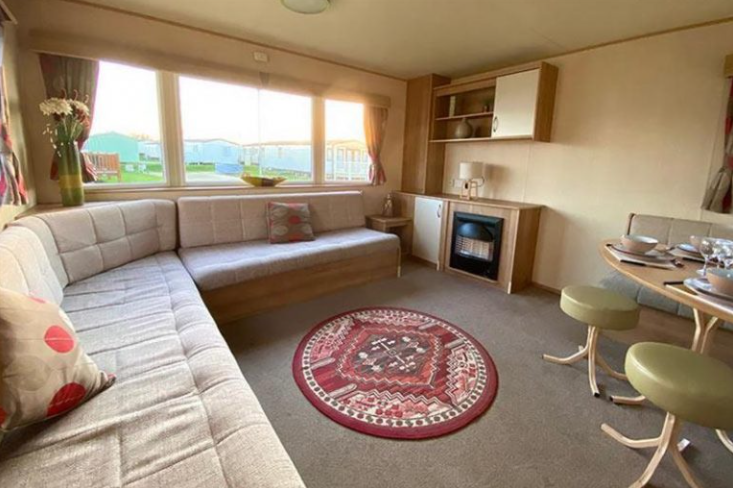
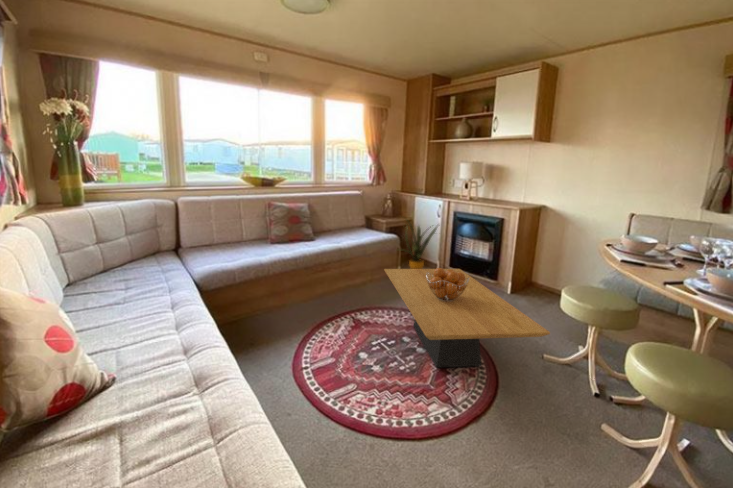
+ coffee table [383,268,551,368]
+ house plant [395,215,442,269]
+ fruit basket [426,267,469,302]
